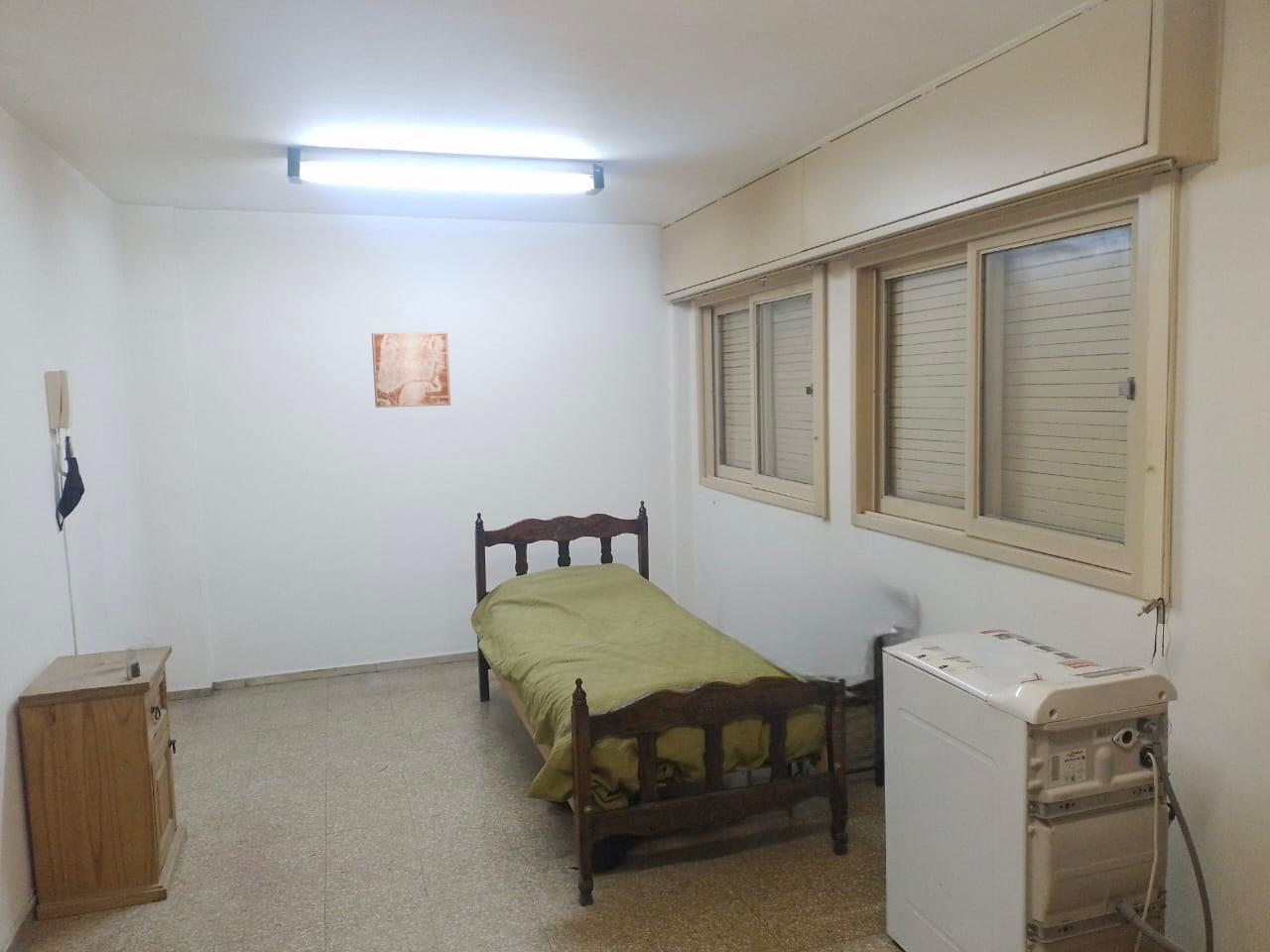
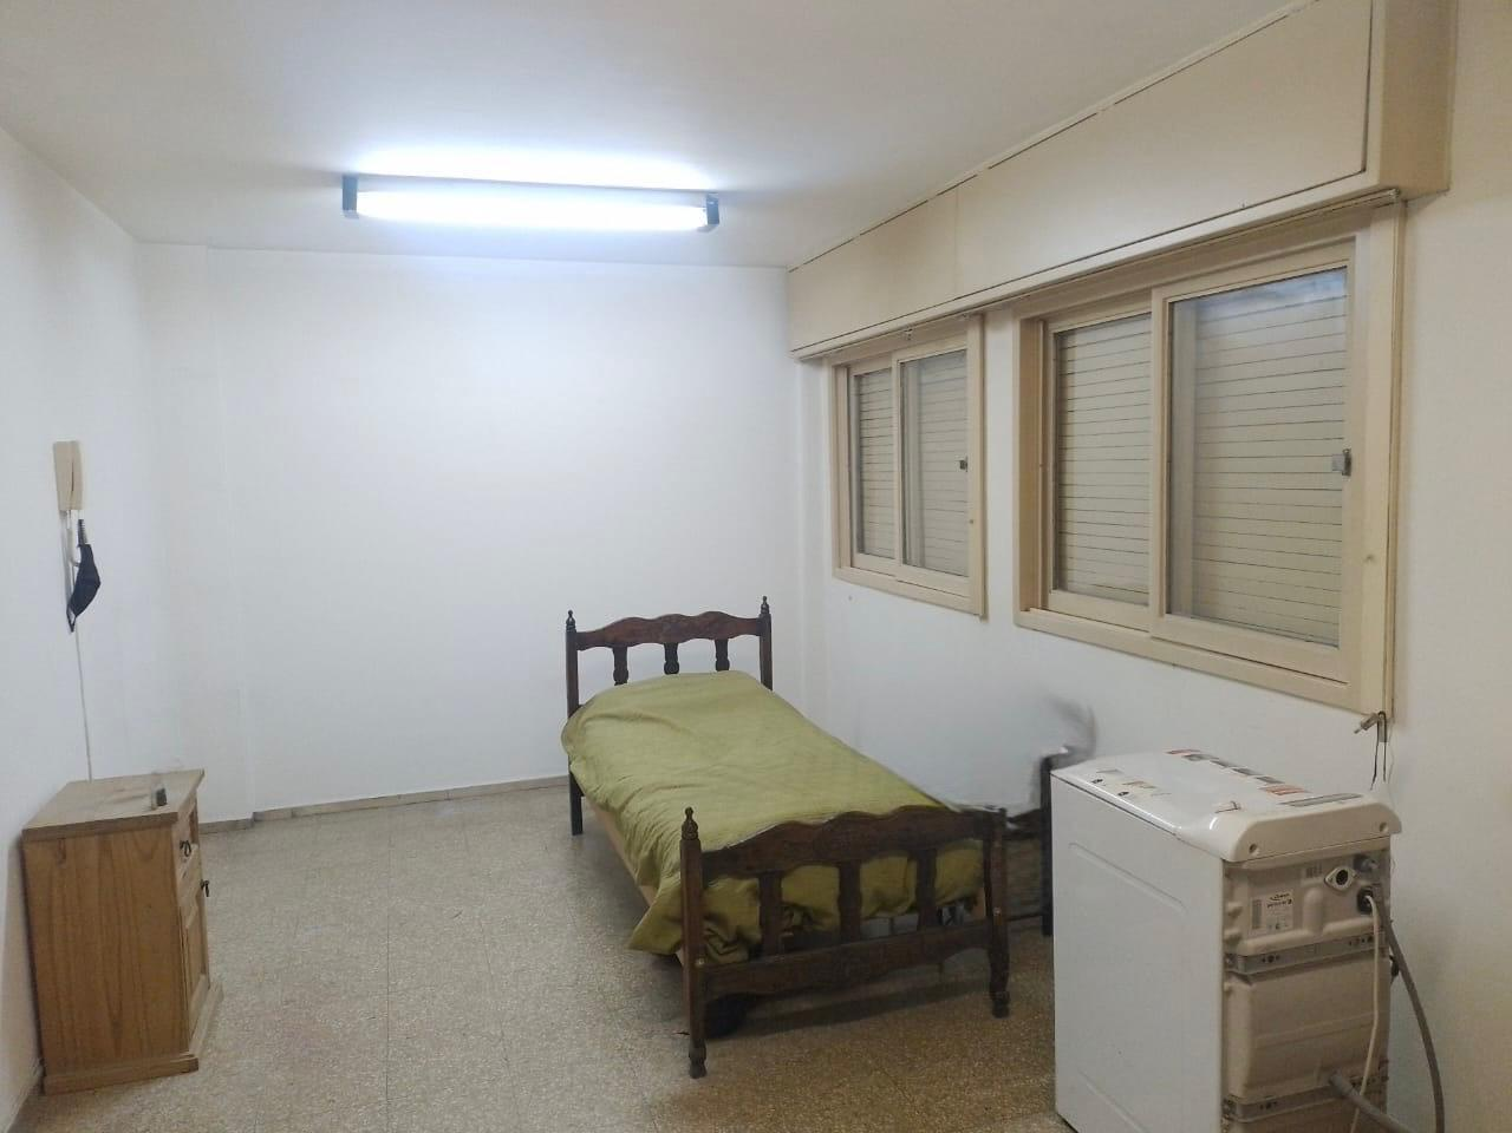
- wall art [371,332,451,409]
